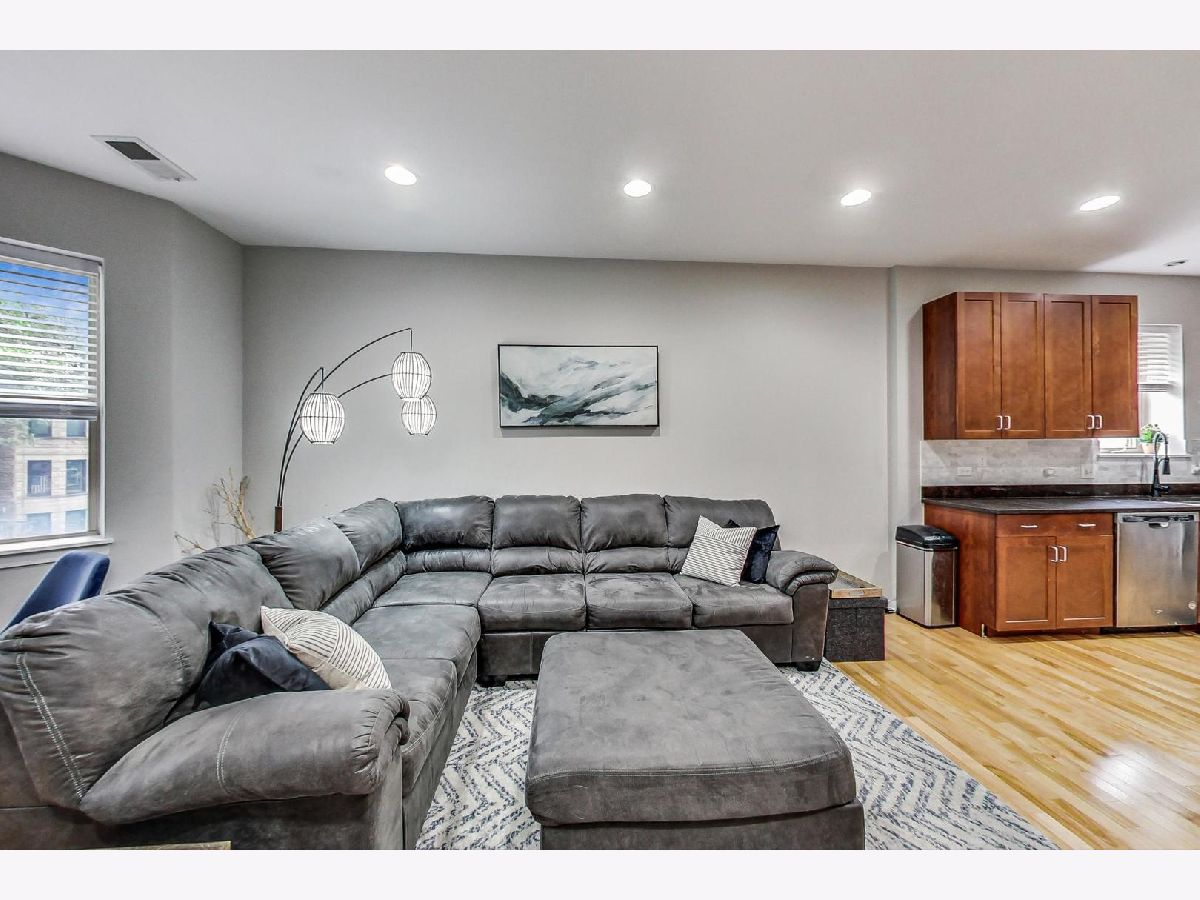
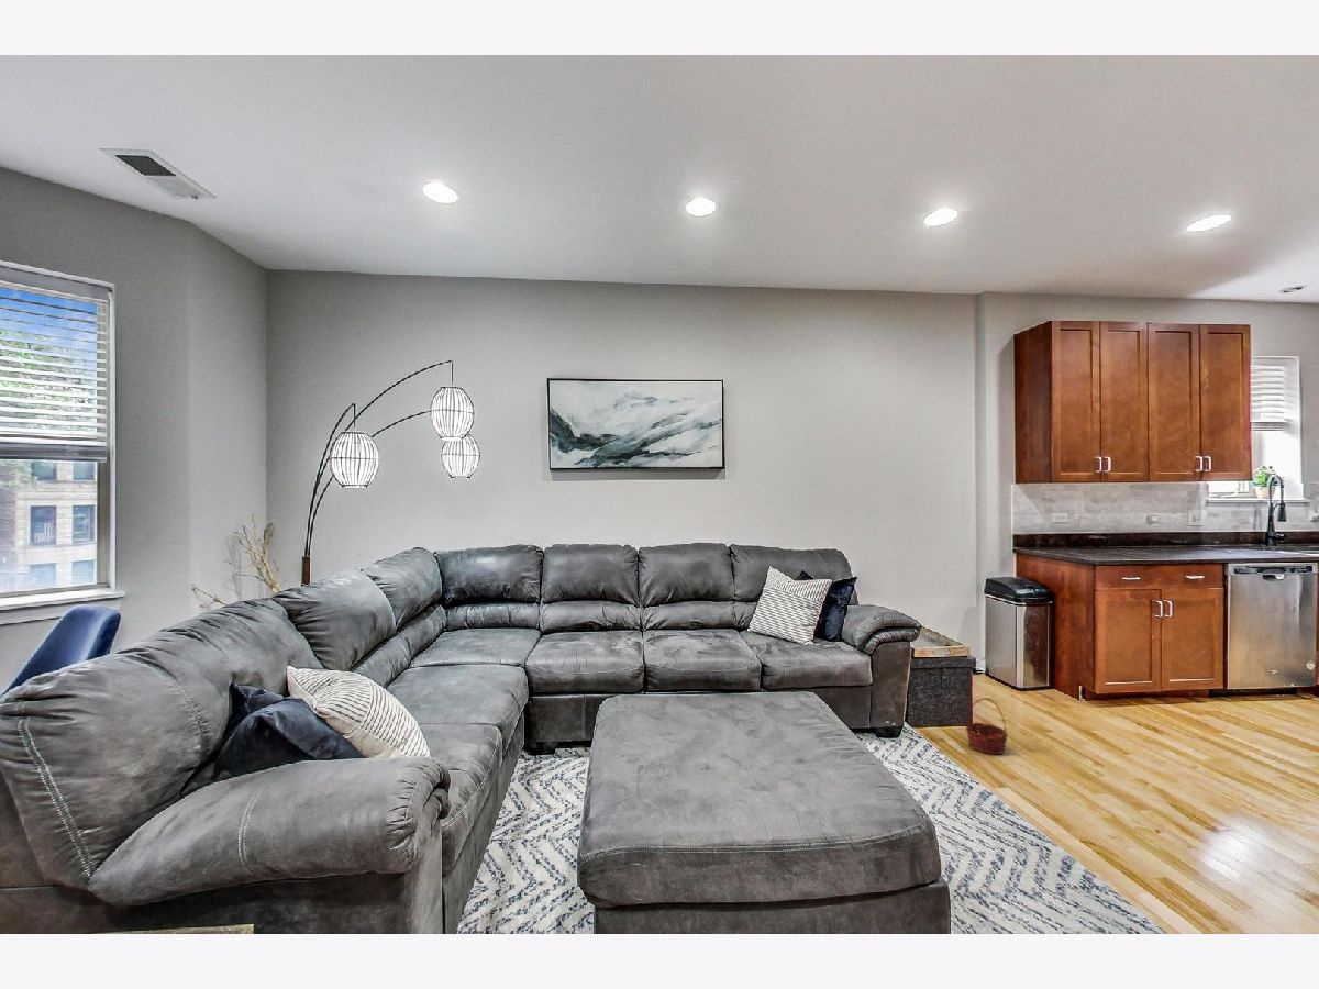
+ basket [964,697,1009,756]
